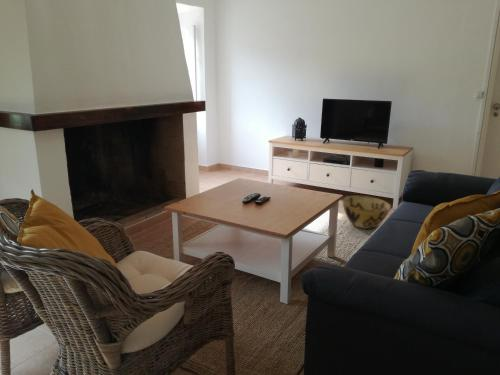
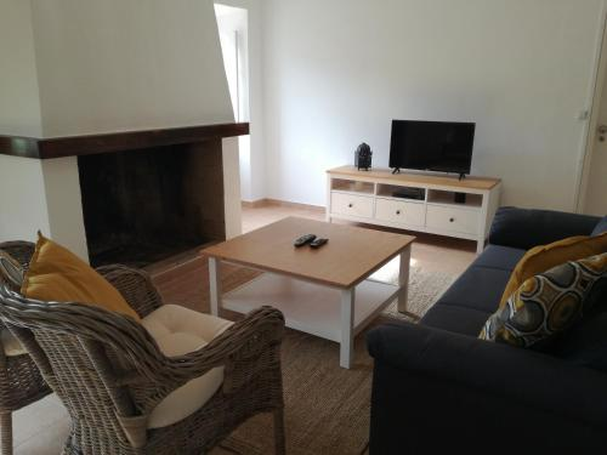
- woven basket [341,195,392,230]
